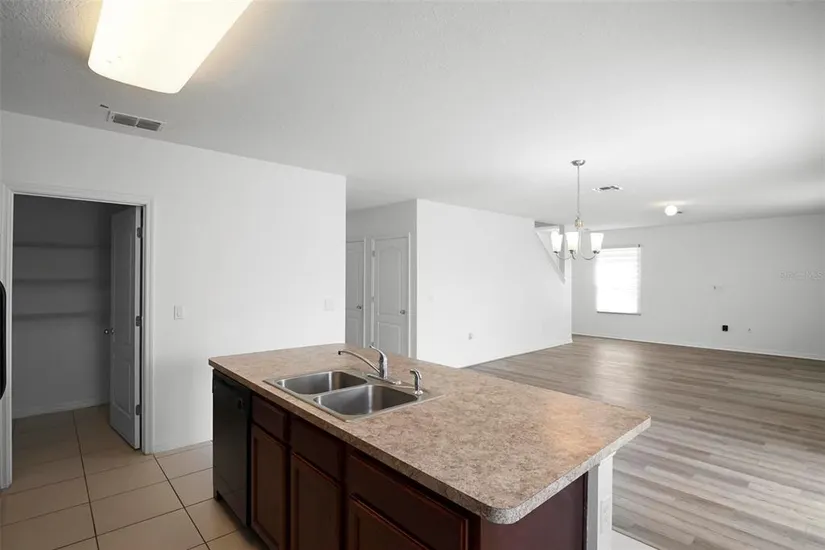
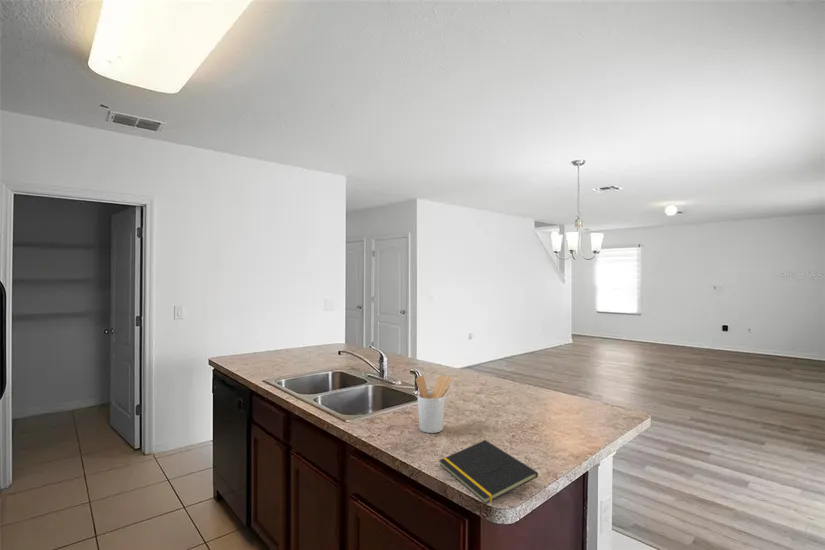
+ utensil holder [415,374,453,434]
+ notepad [438,439,539,505]
